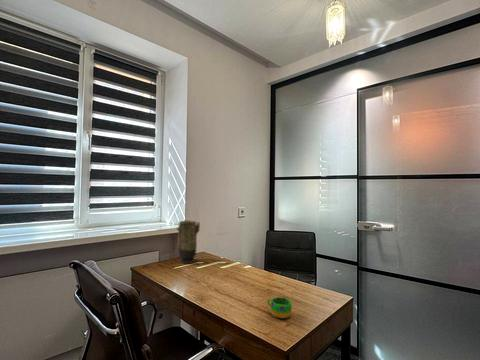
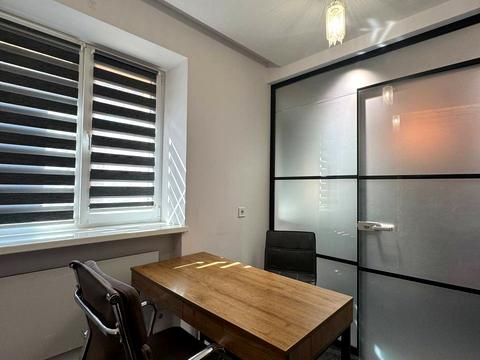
- mug [266,296,293,320]
- vase [176,220,201,264]
